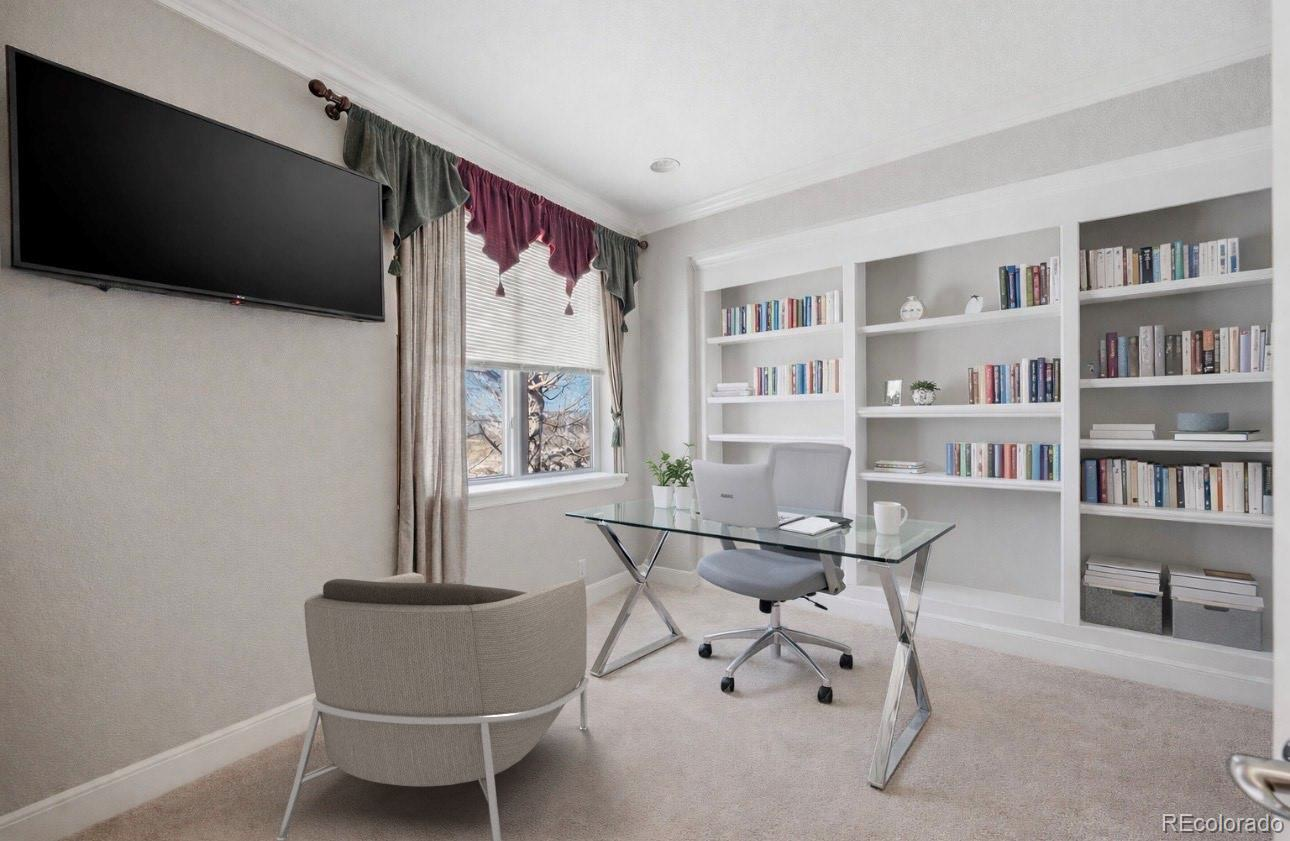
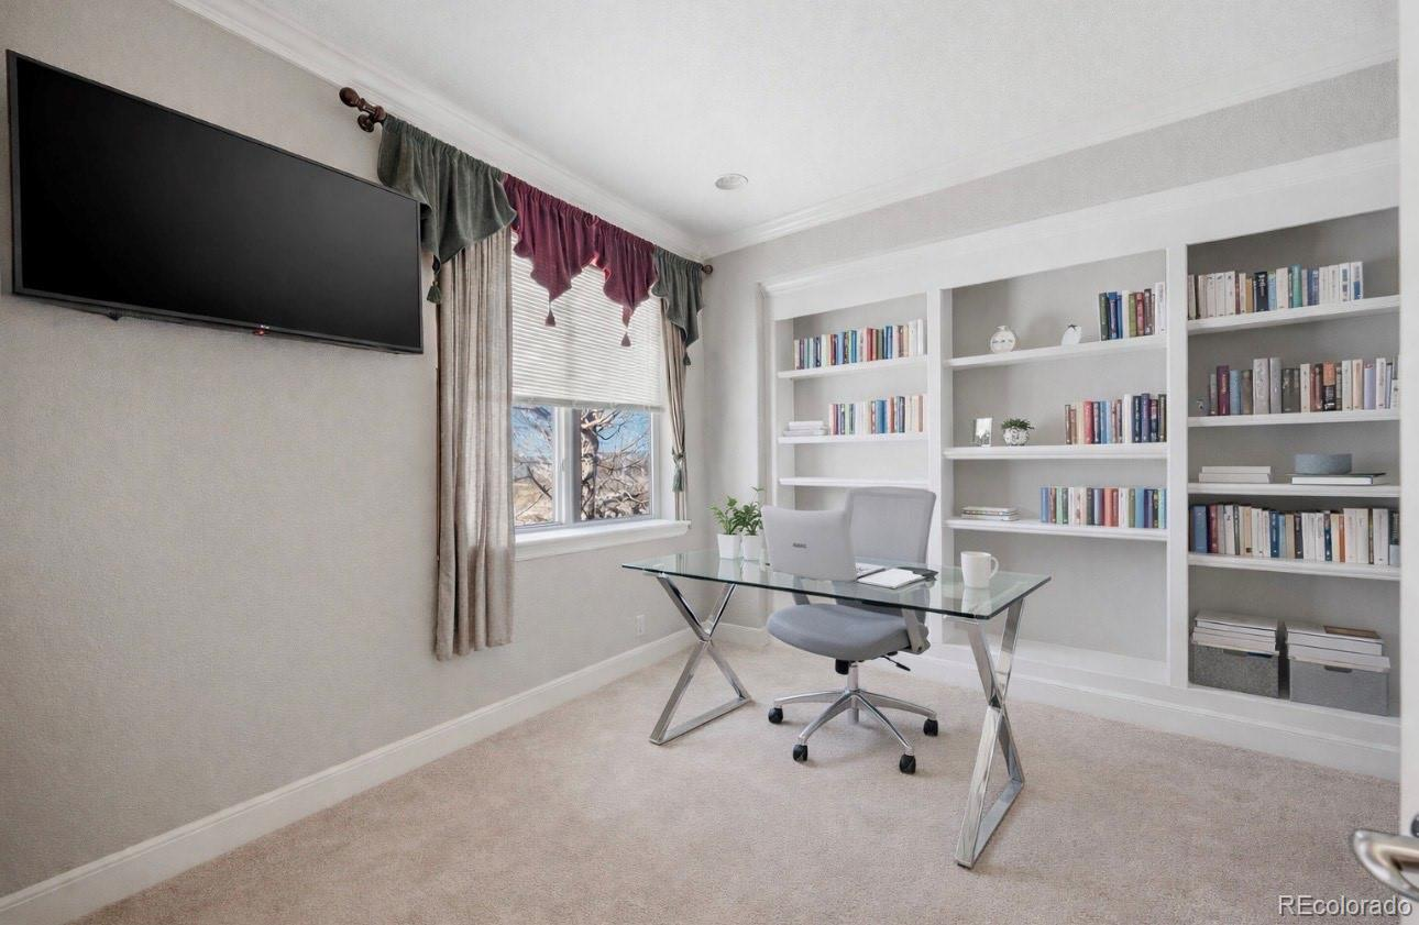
- armchair [276,572,590,841]
